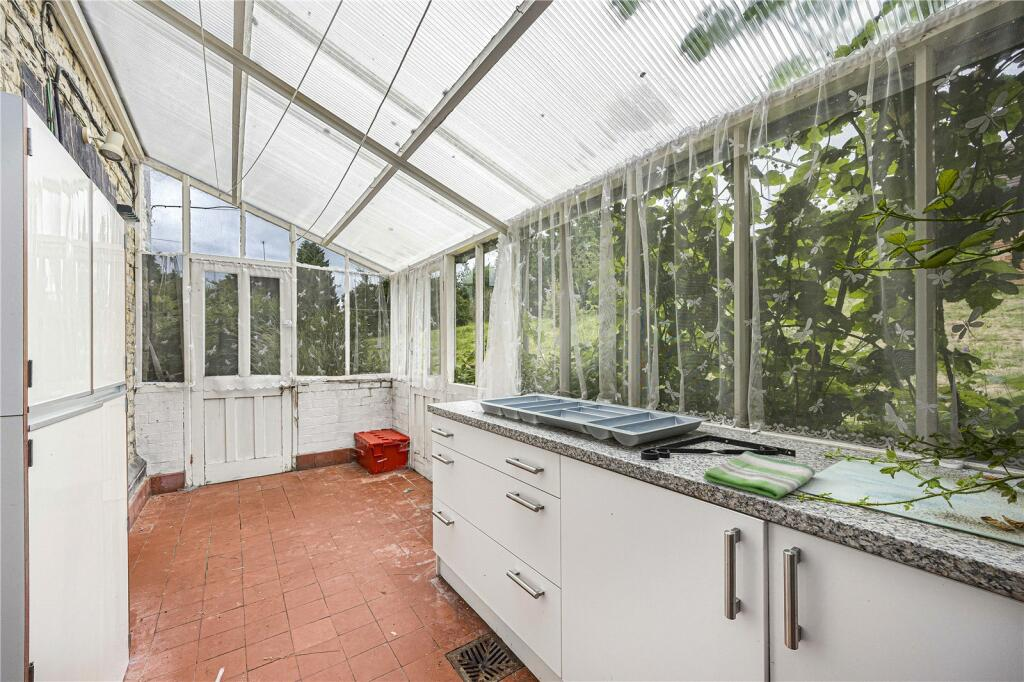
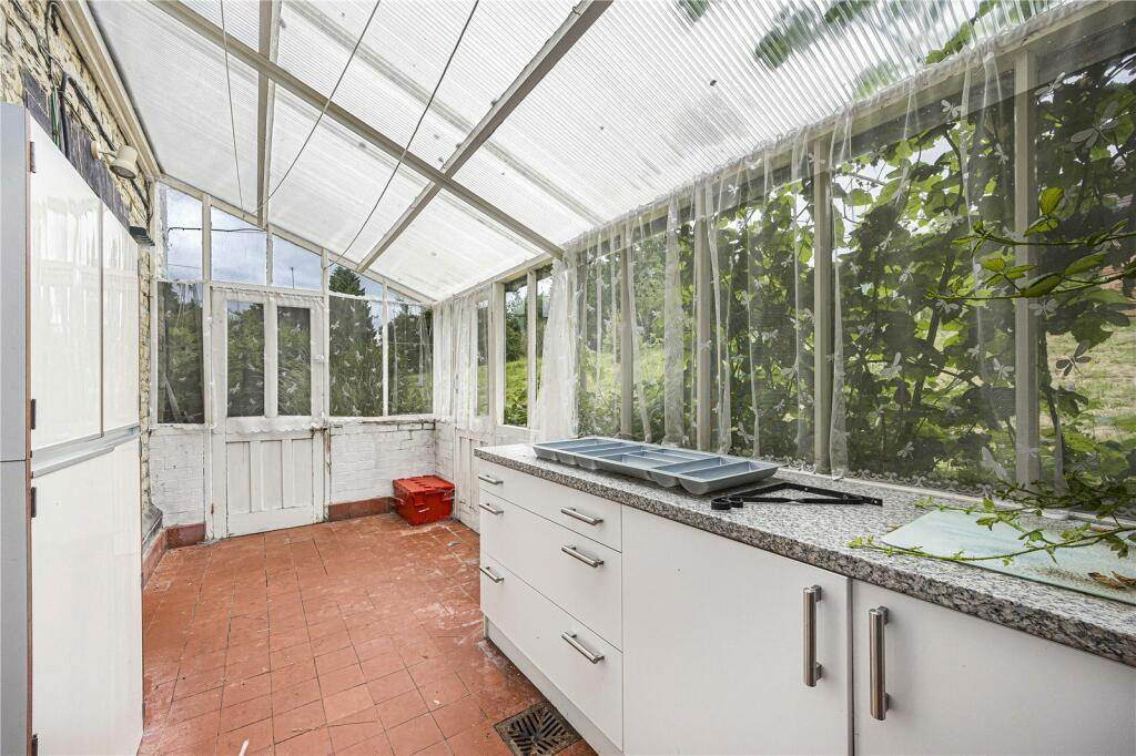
- dish towel [702,450,816,500]
